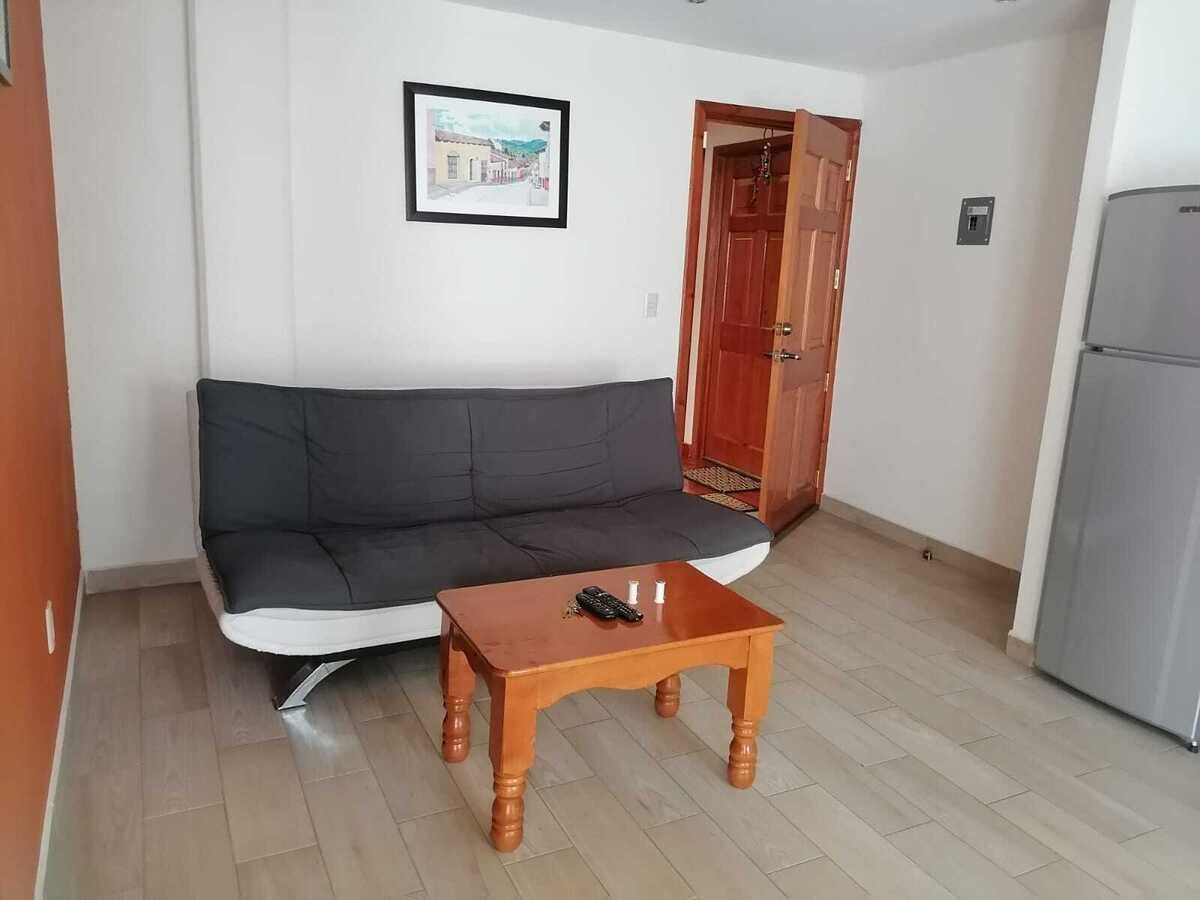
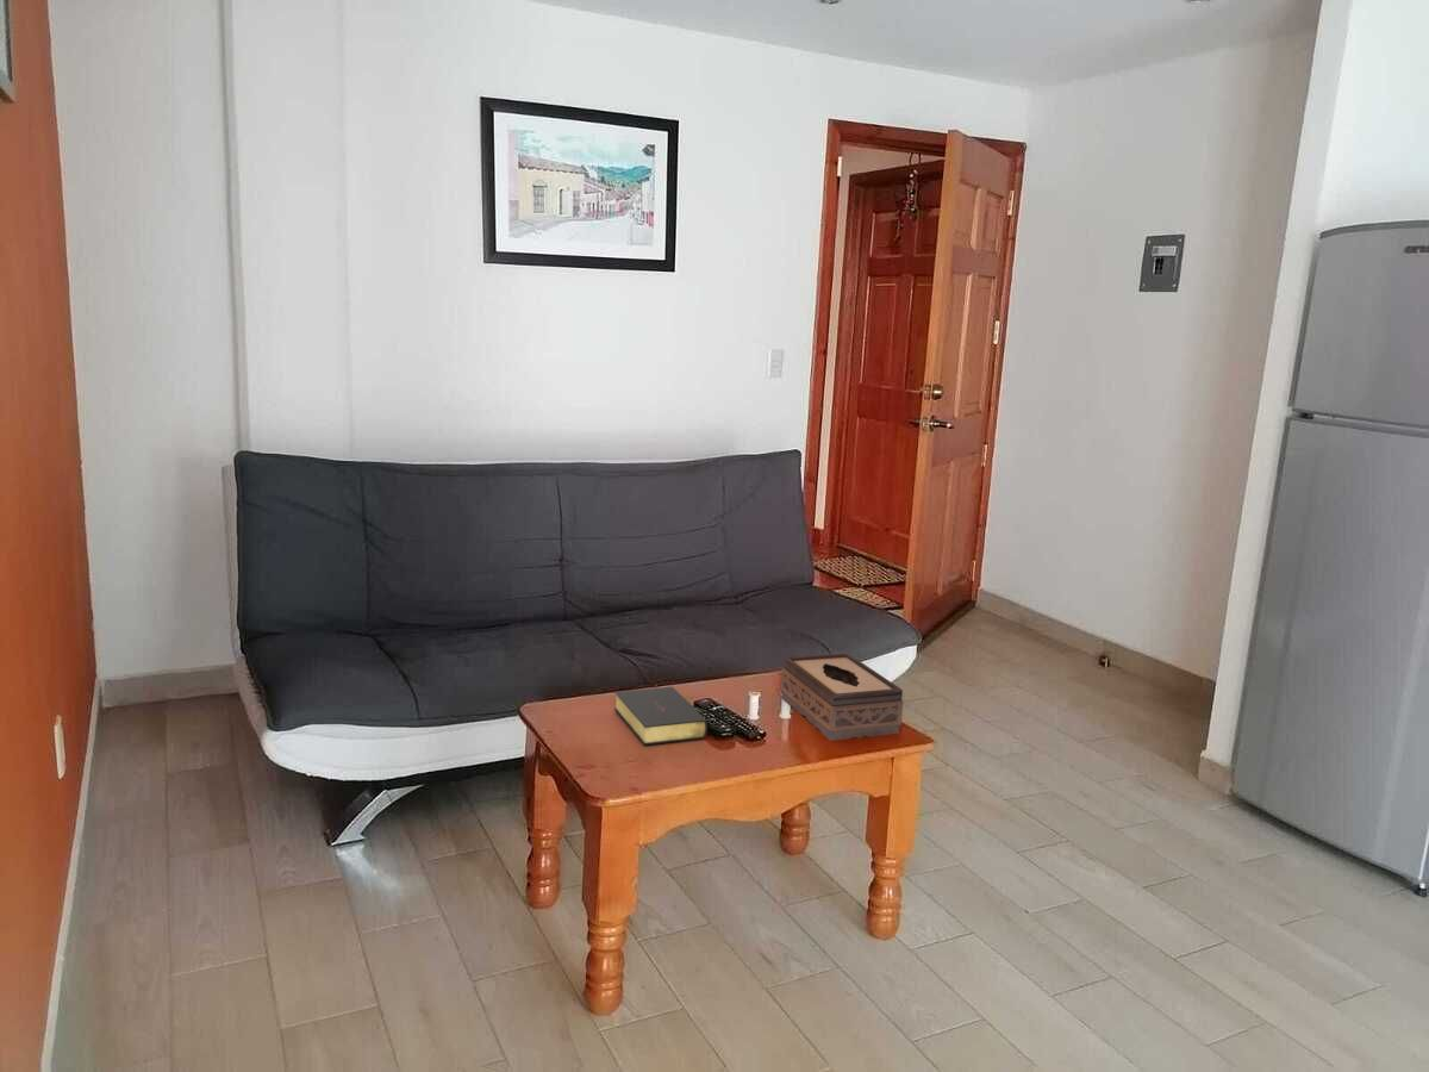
+ bible [613,686,709,746]
+ tissue box [780,652,904,742]
